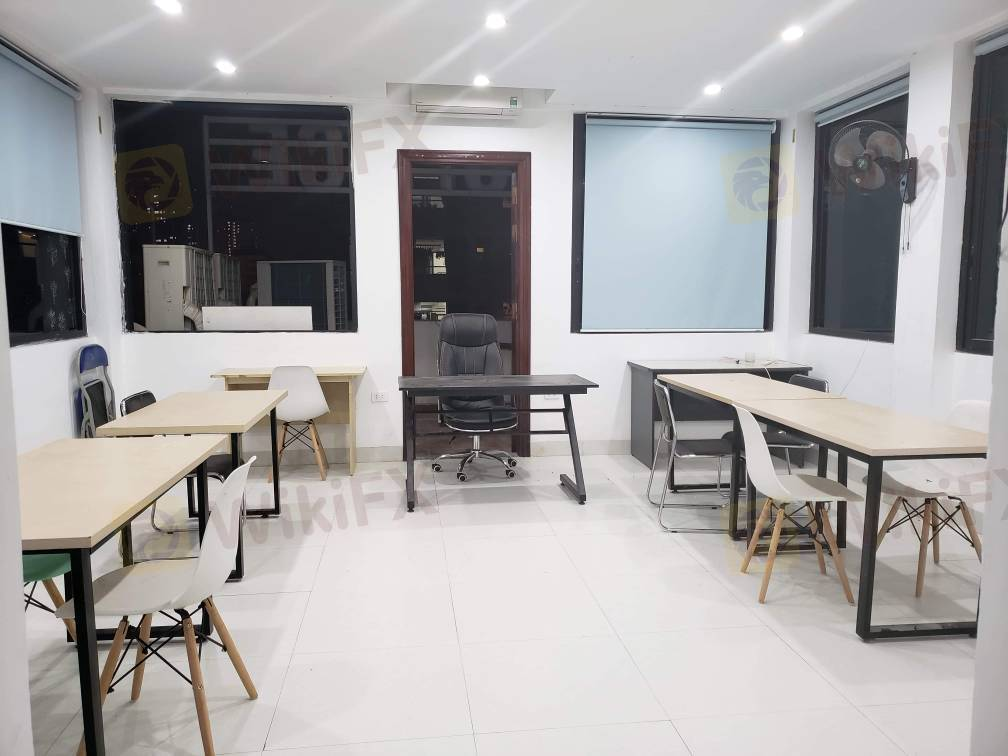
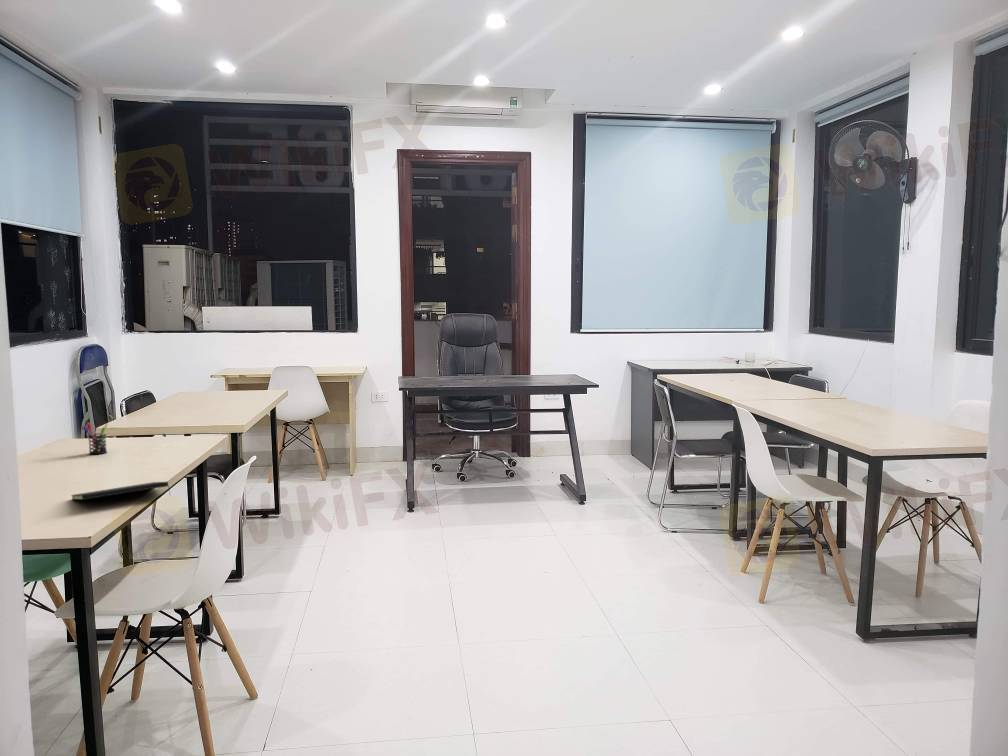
+ notepad [70,481,172,501]
+ pen holder [82,422,109,455]
